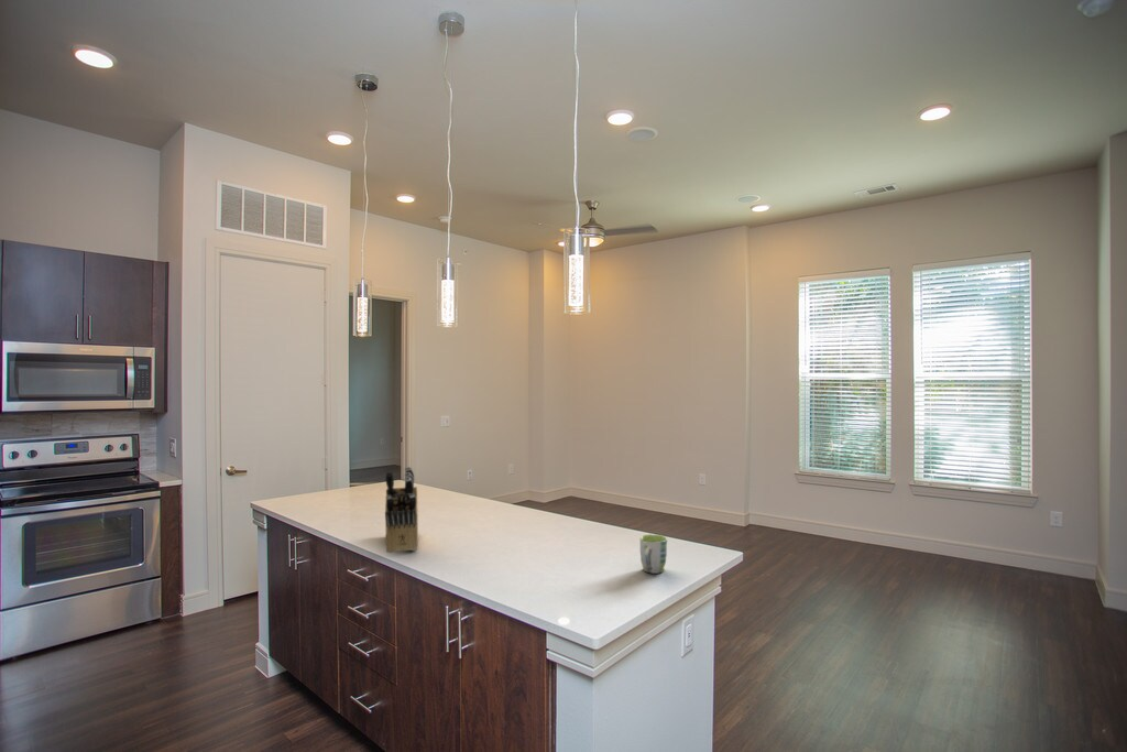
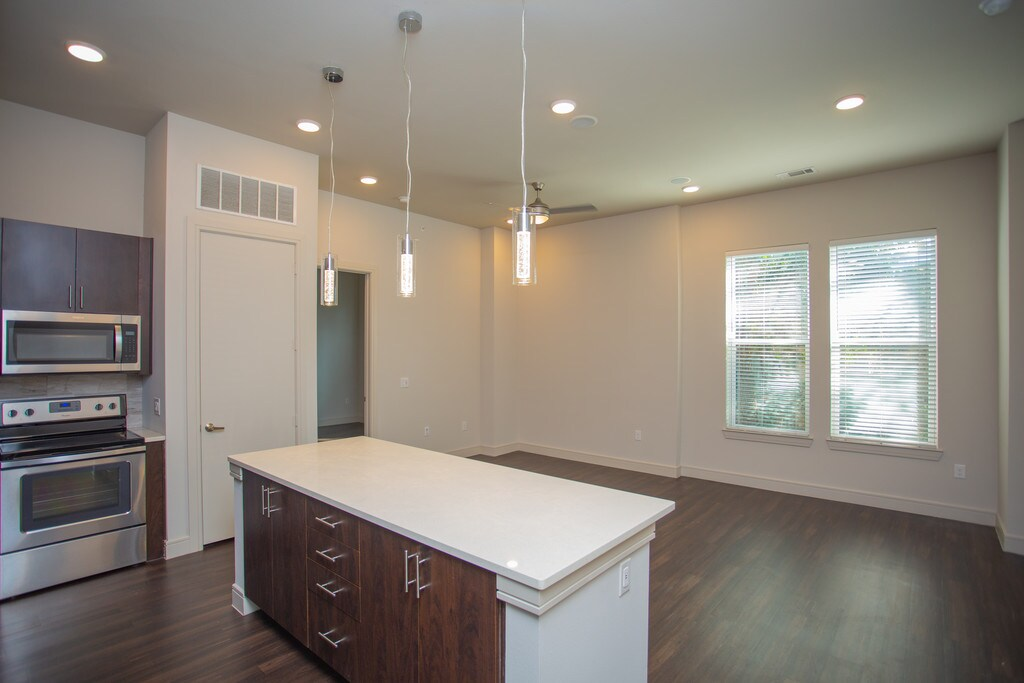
- mug [639,533,668,575]
- knife block [384,466,419,554]
